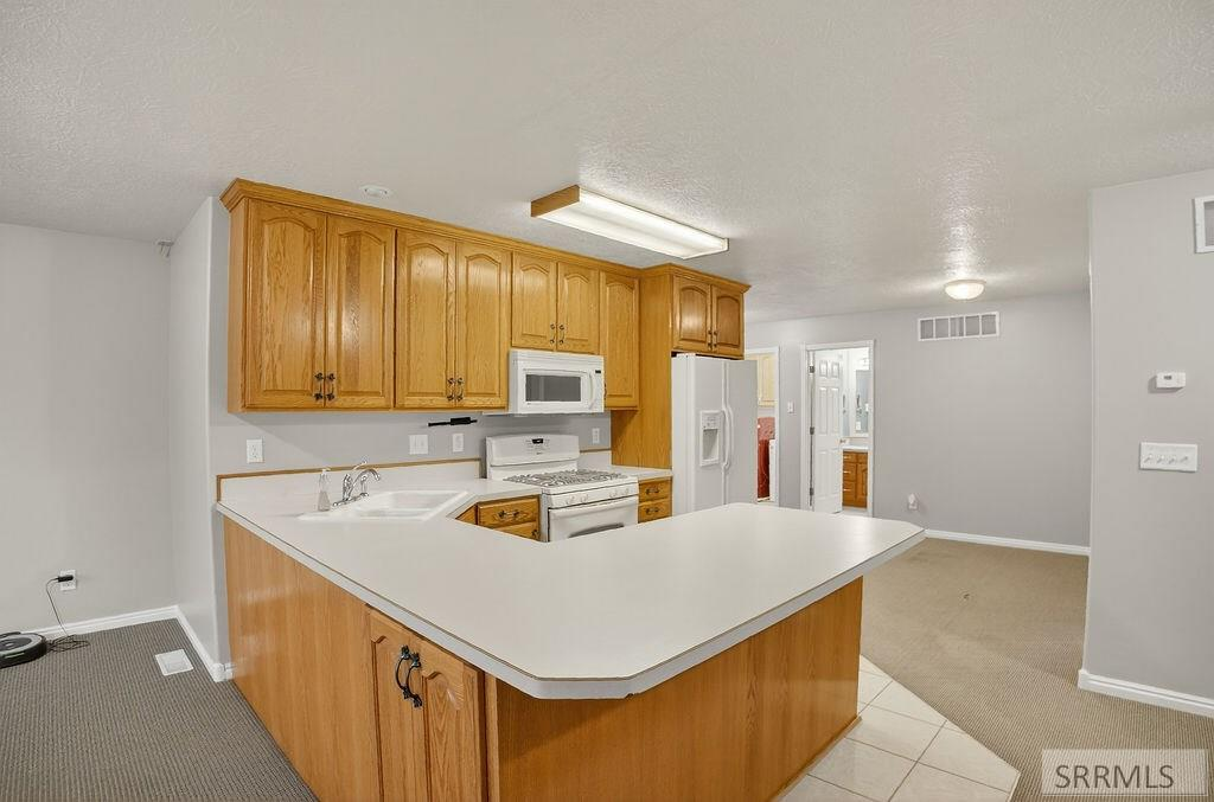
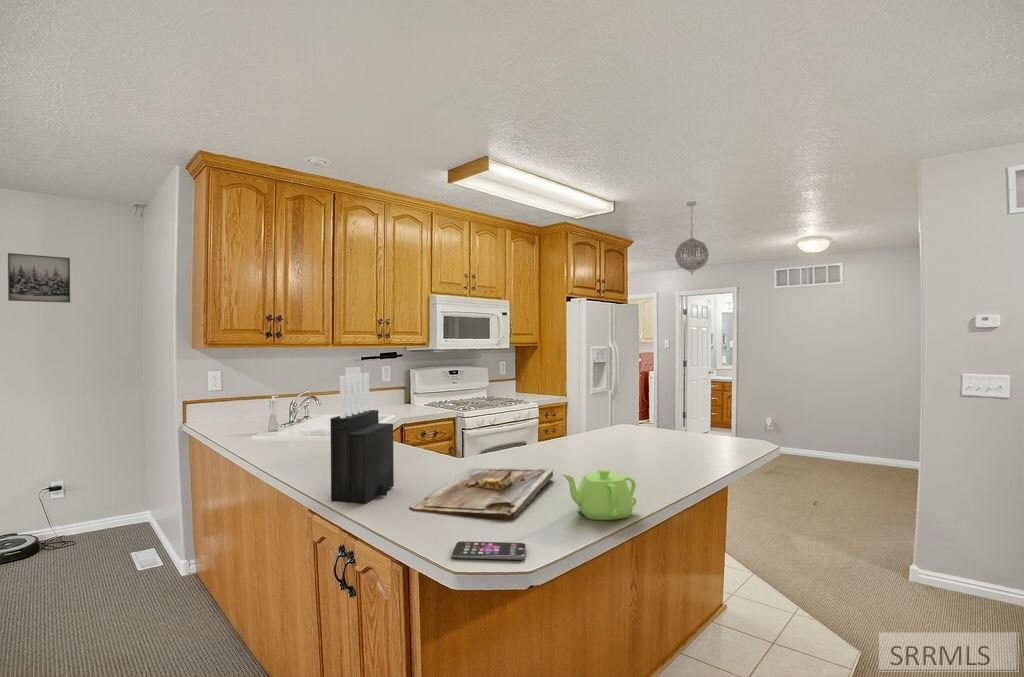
+ smartphone [451,540,527,561]
+ cutting board [409,467,554,522]
+ teapot [561,468,637,521]
+ wall art [7,252,71,304]
+ pendant light [674,200,710,276]
+ knife block [330,372,395,505]
